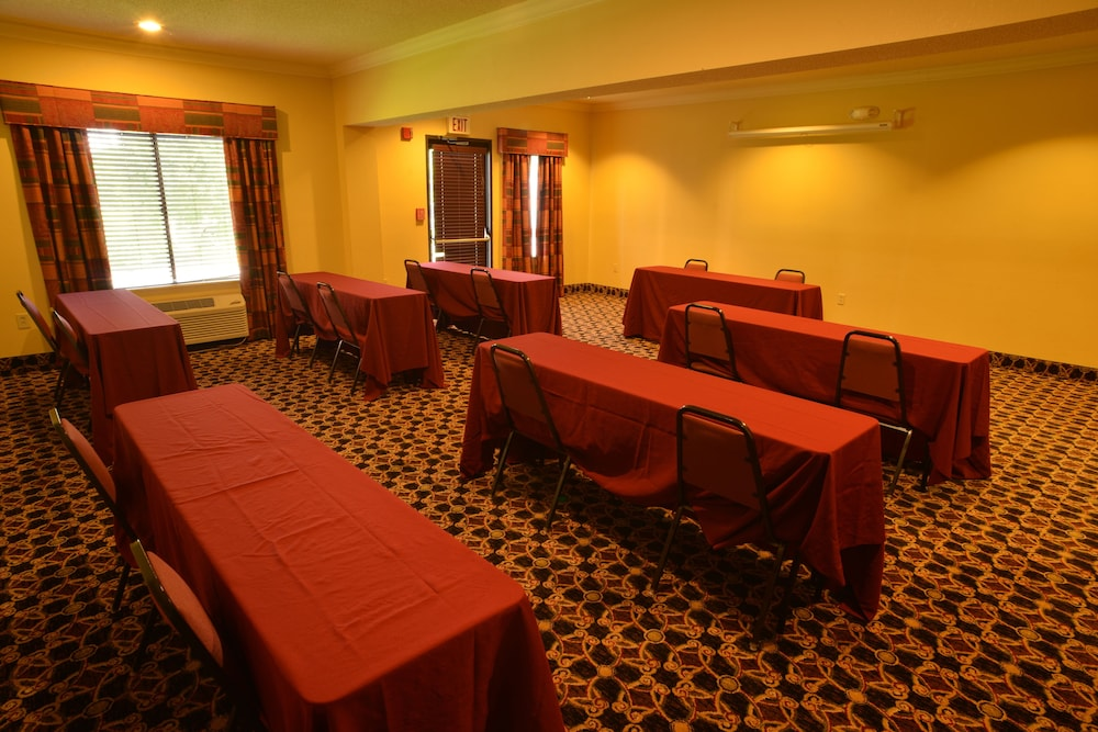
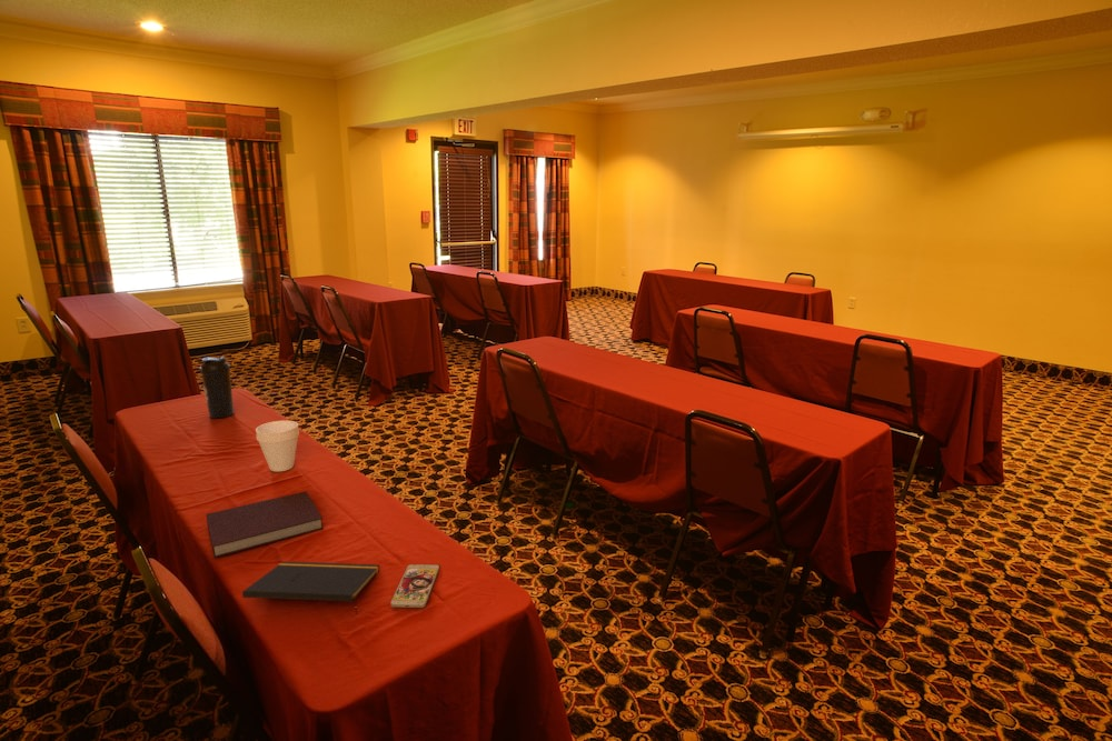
+ smartphone [389,563,440,609]
+ notepad [241,560,380,615]
+ notebook [205,490,325,559]
+ water bottle [199,356,235,419]
+ cup [255,420,300,472]
